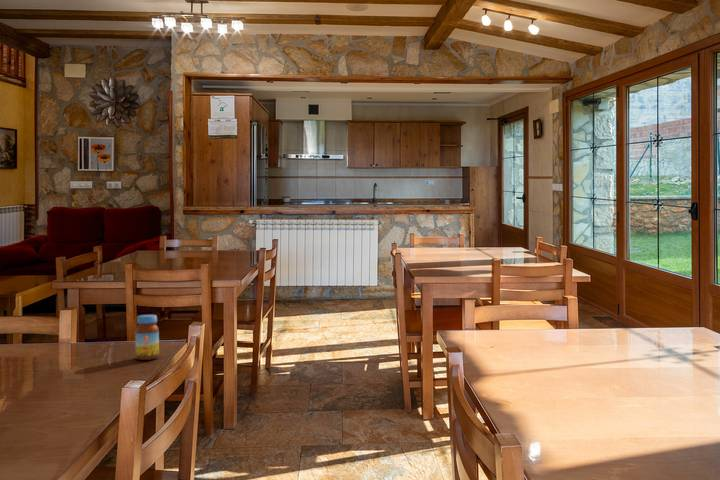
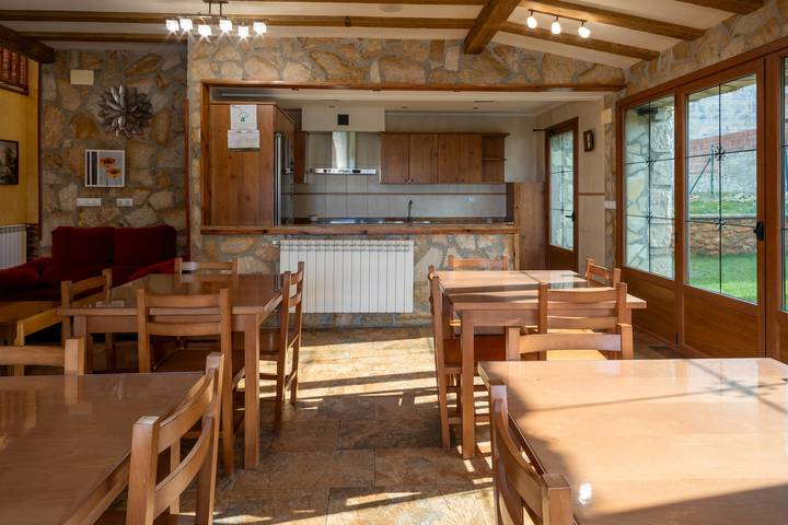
- jar [135,314,160,361]
